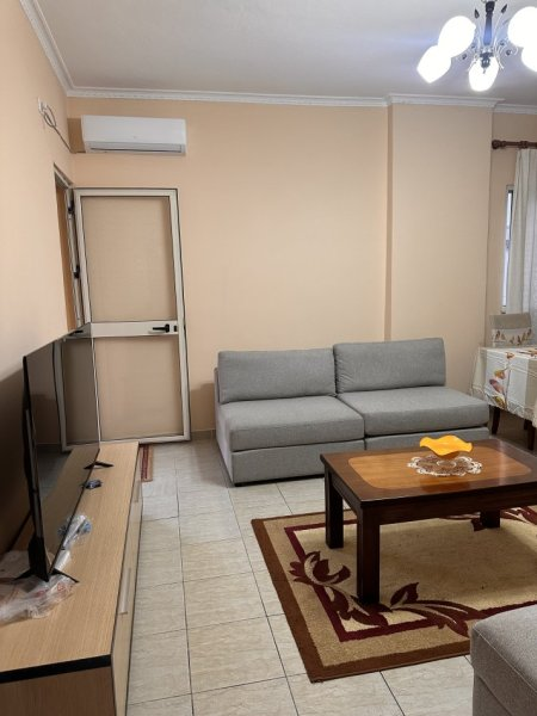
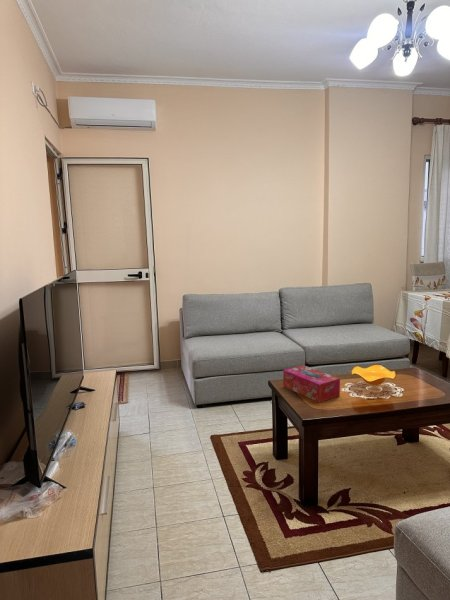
+ tissue box [282,364,341,404]
